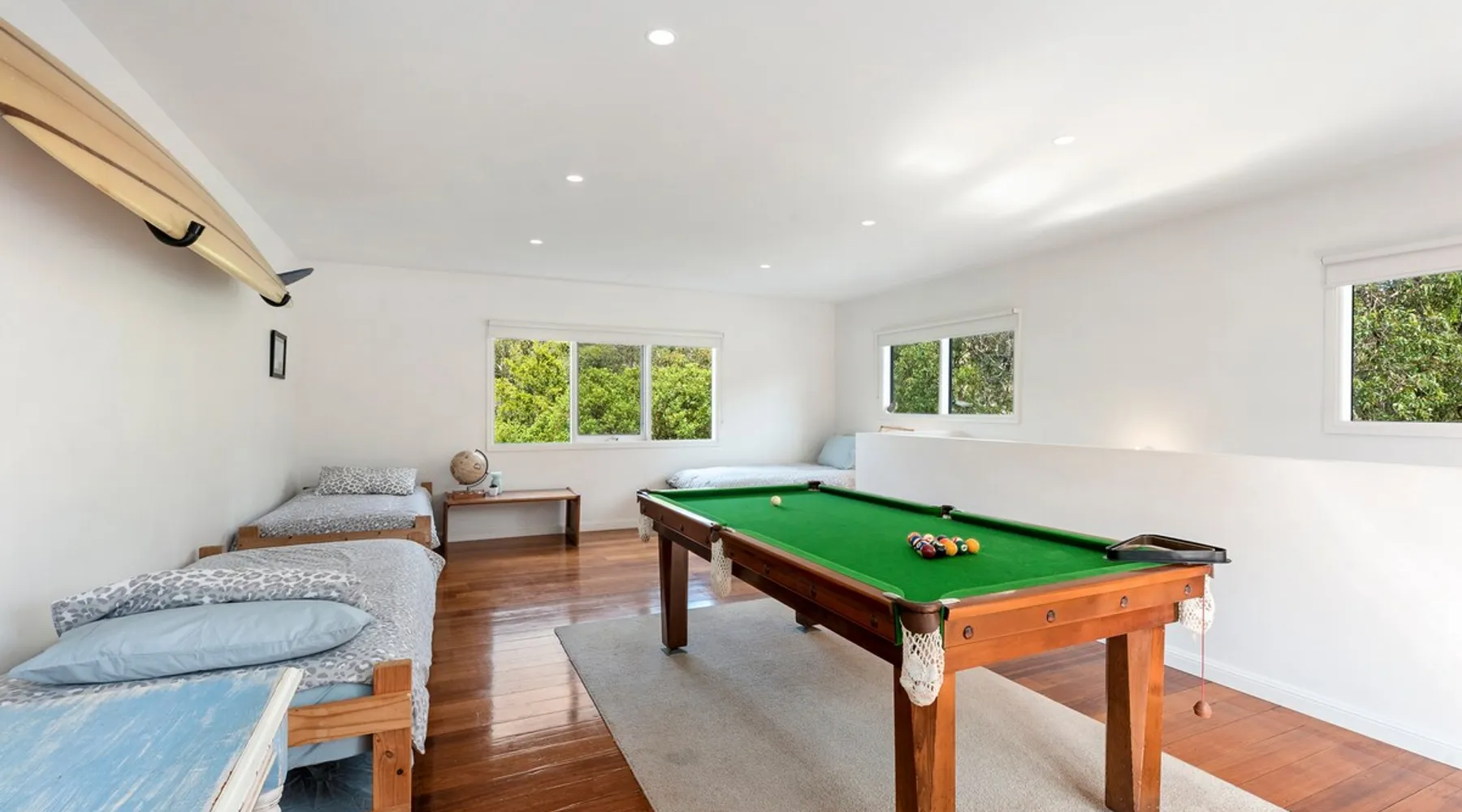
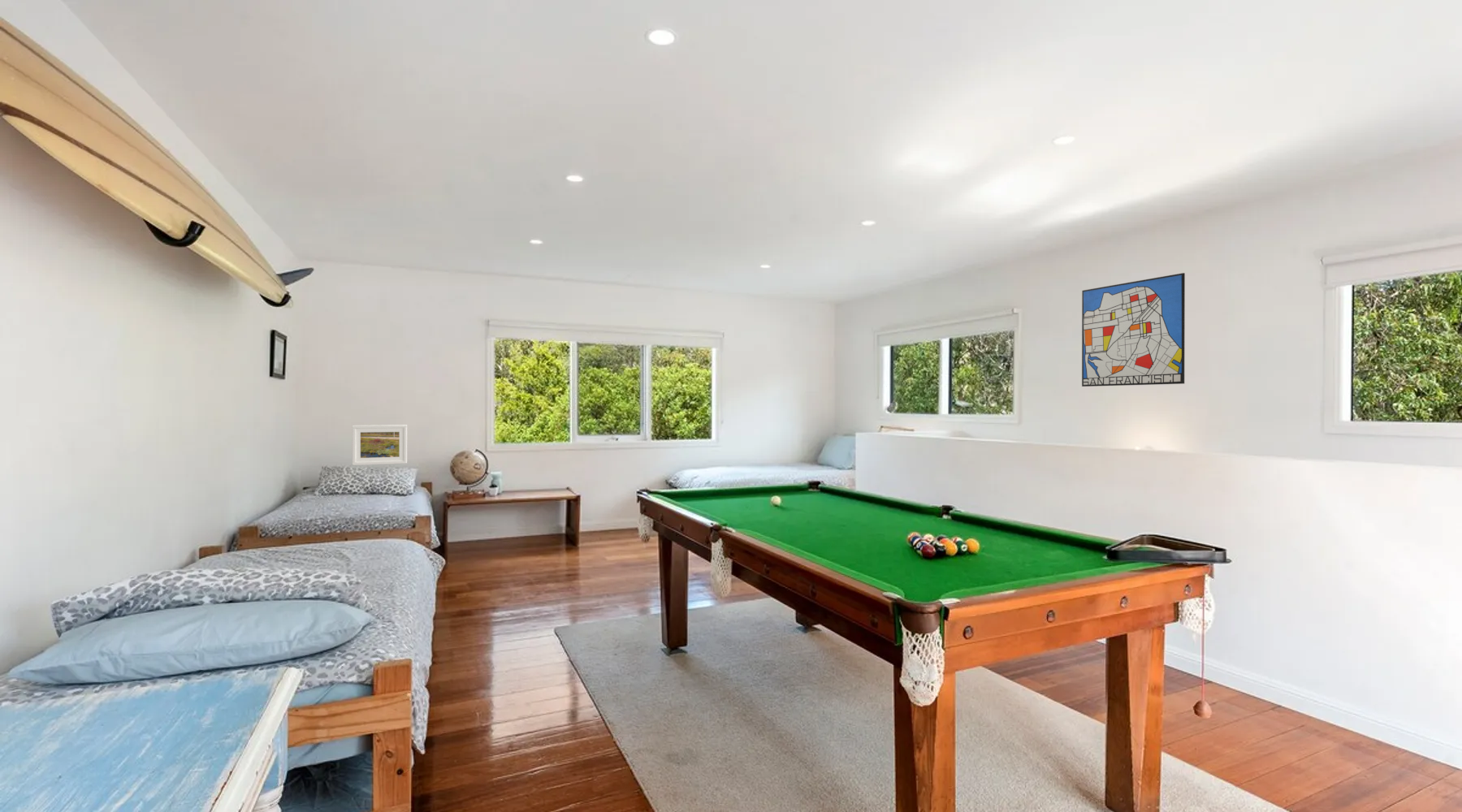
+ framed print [352,424,408,466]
+ wall art [1081,272,1186,387]
